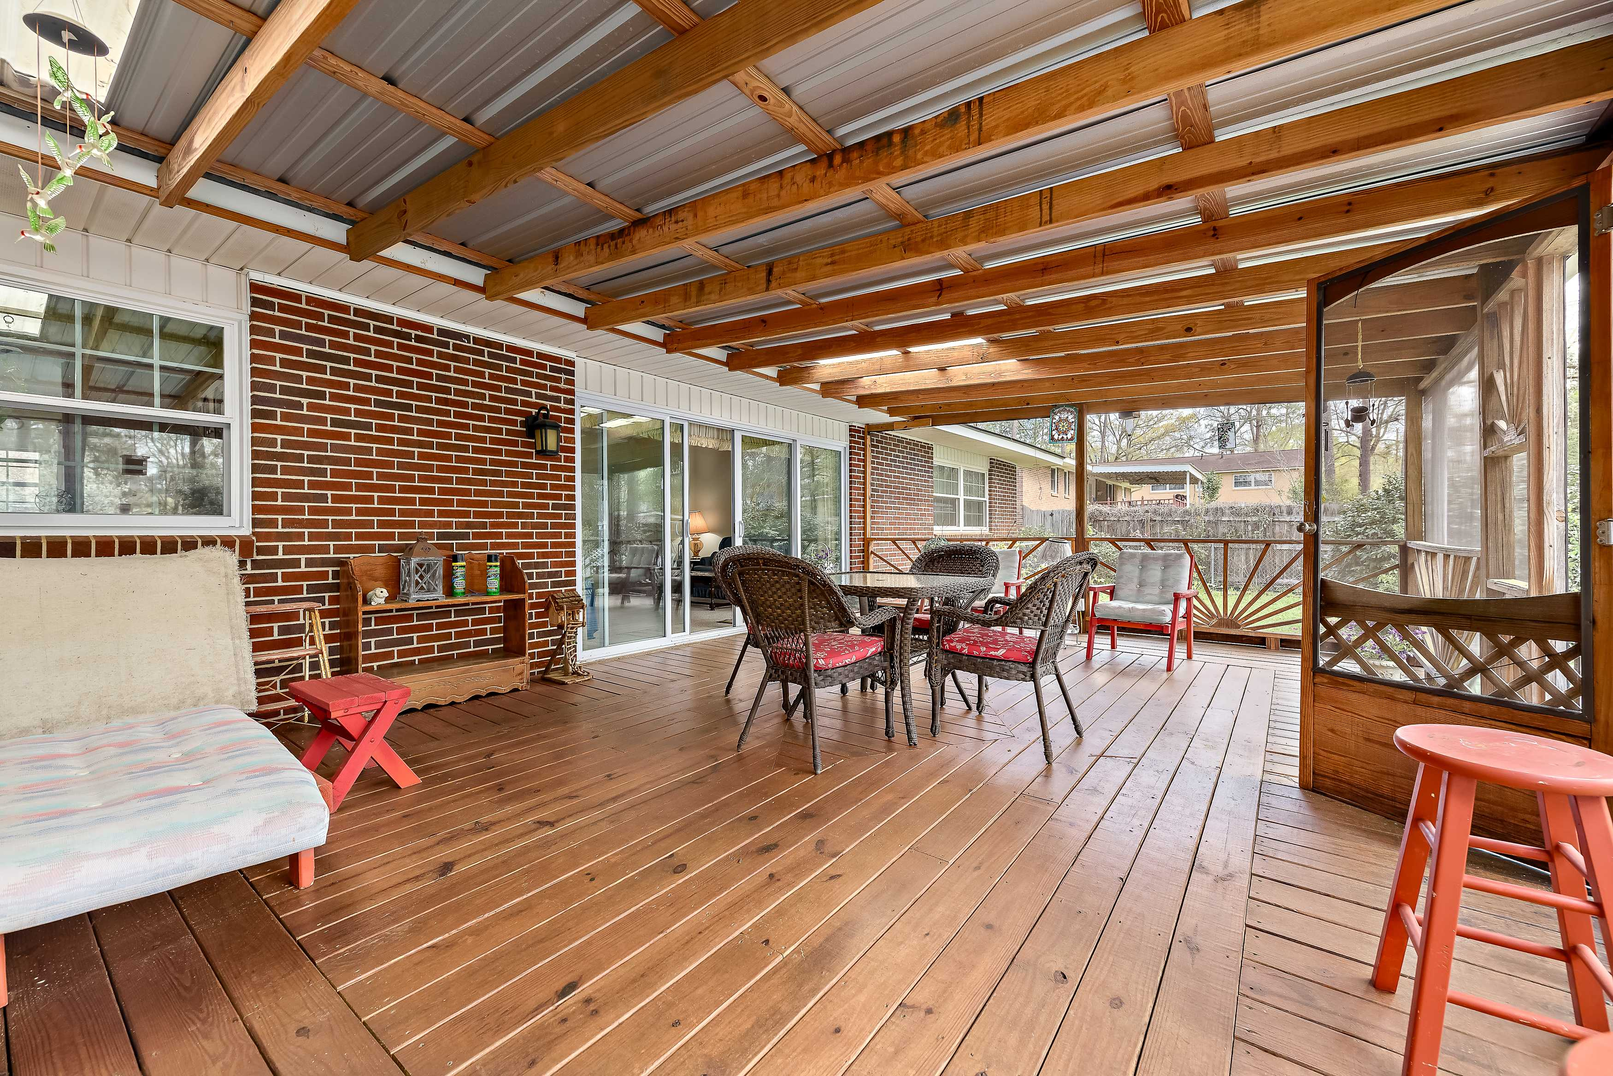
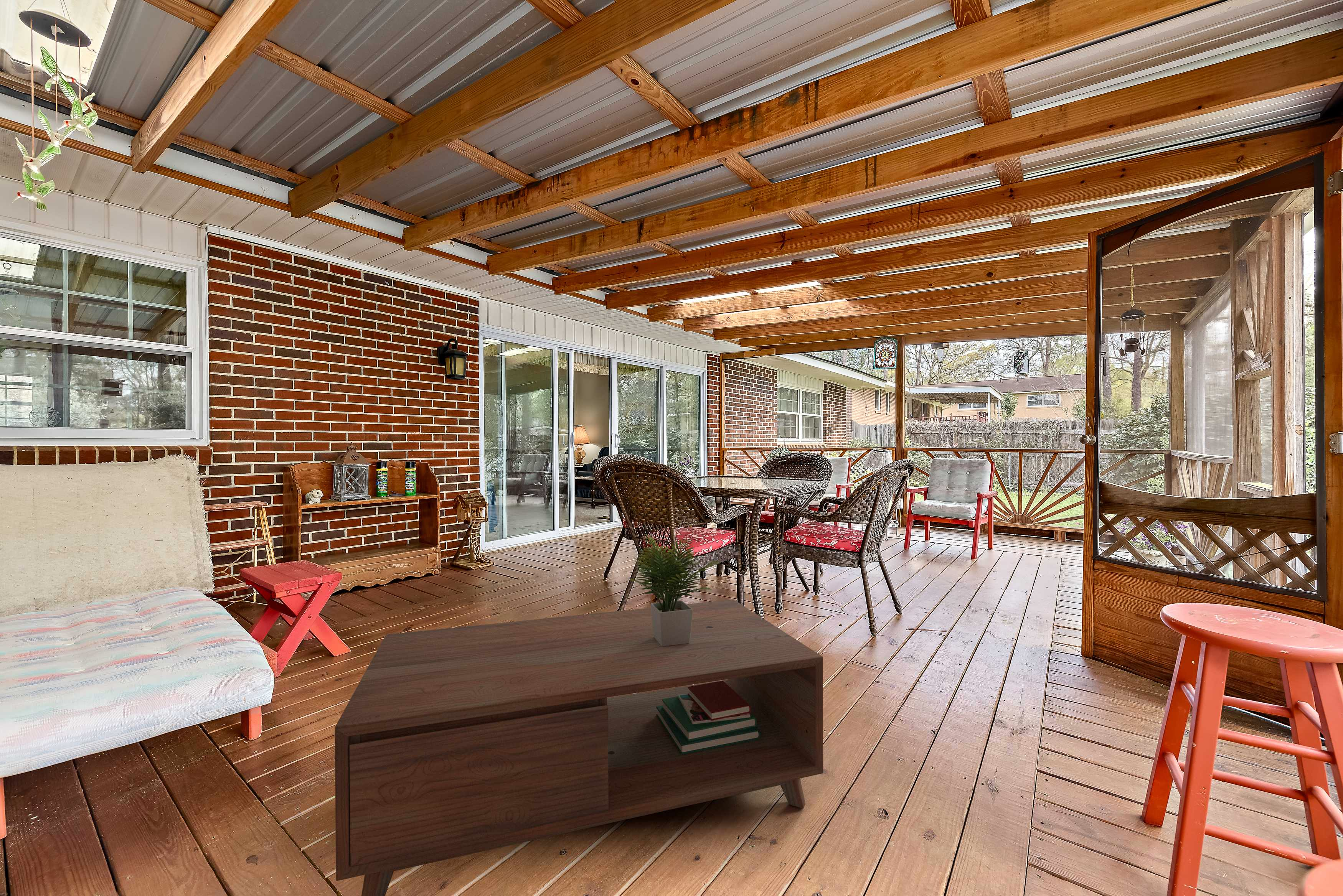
+ coffee table [334,533,823,896]
